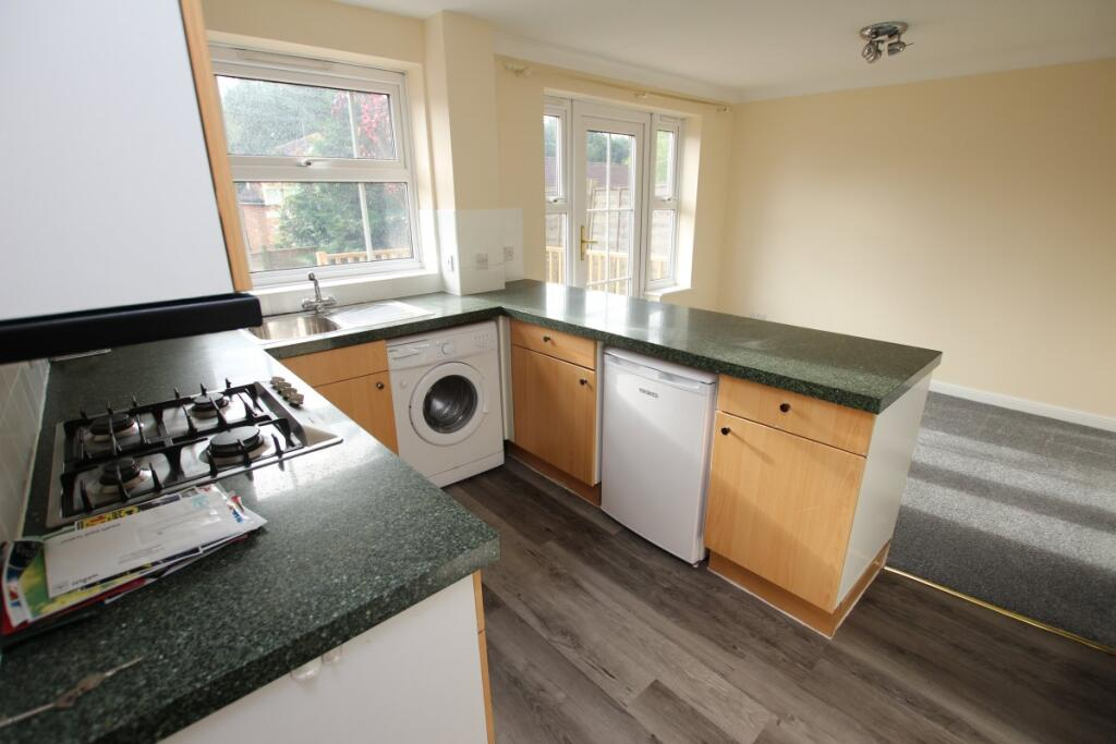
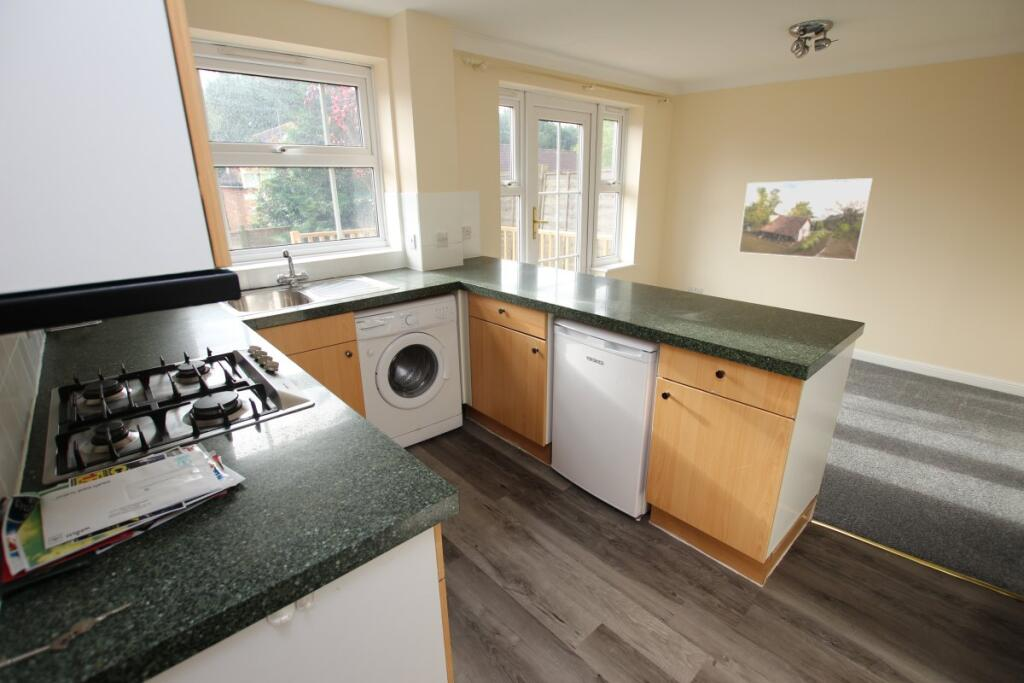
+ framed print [738,177,874,261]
